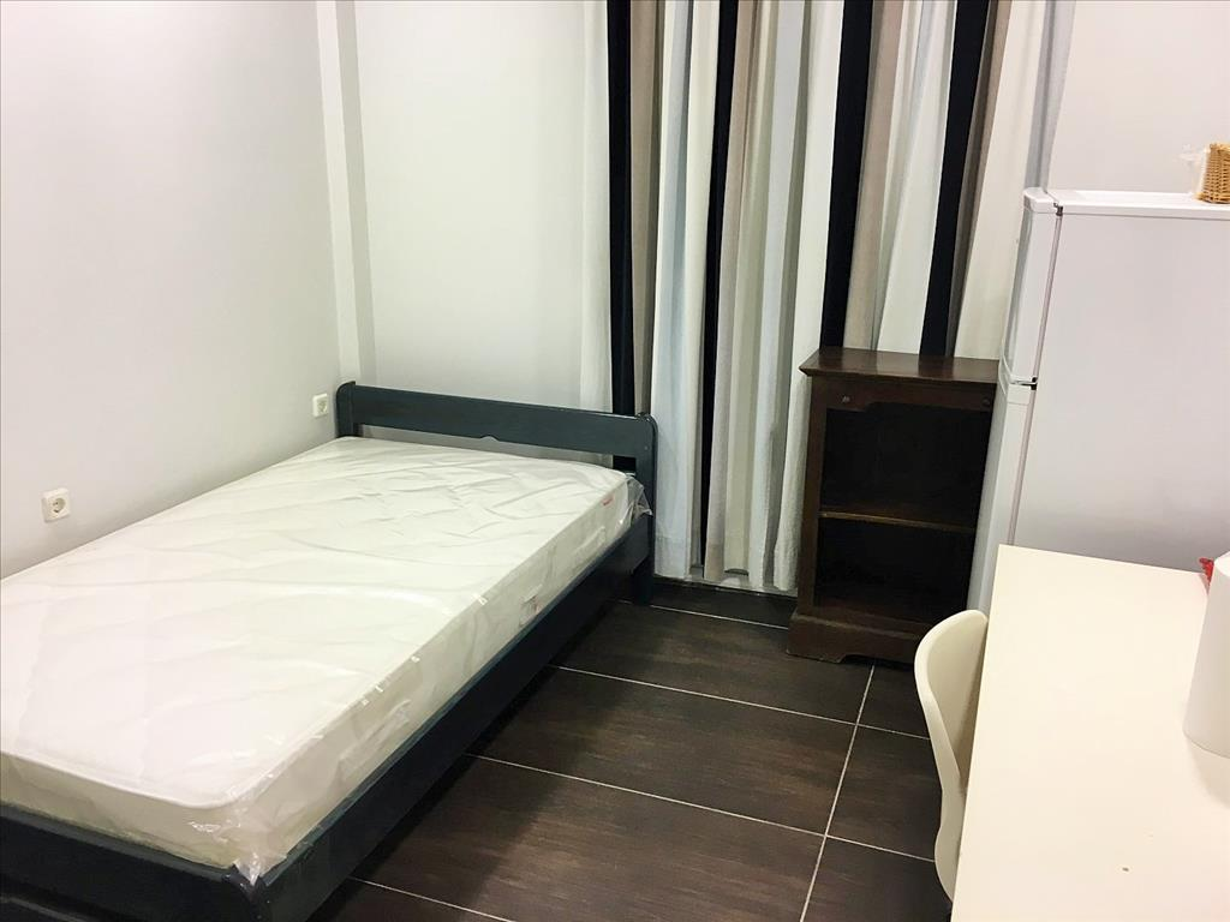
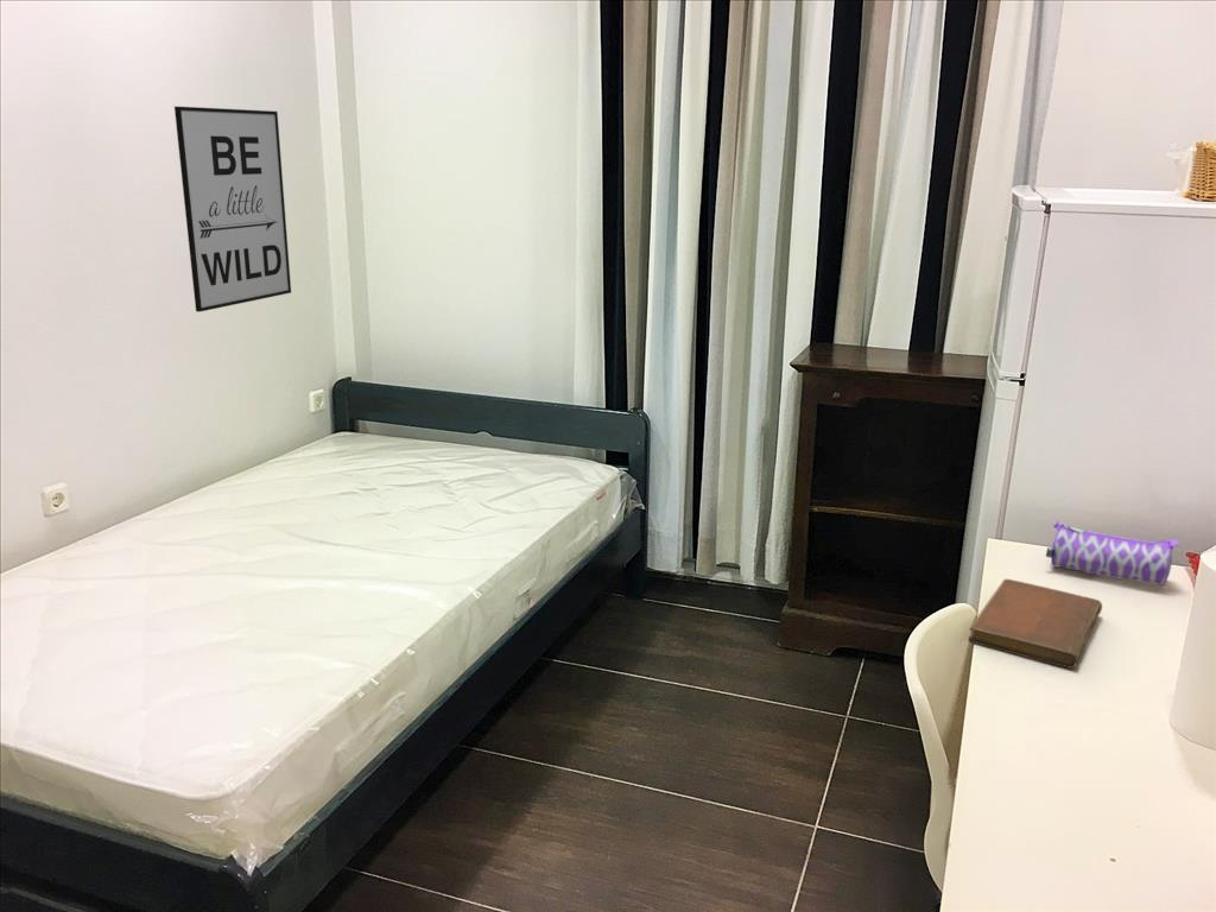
+ notebook [967,578,1103,670]
+ pencil case [1045,519,1180,587]
+ wall art [173,106,292,314]
